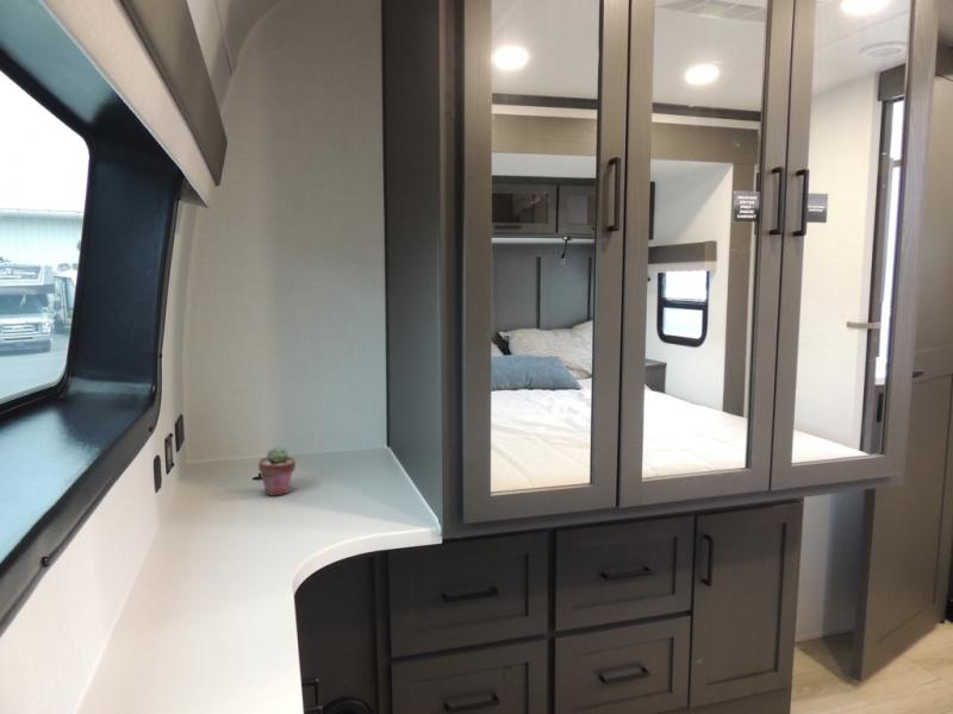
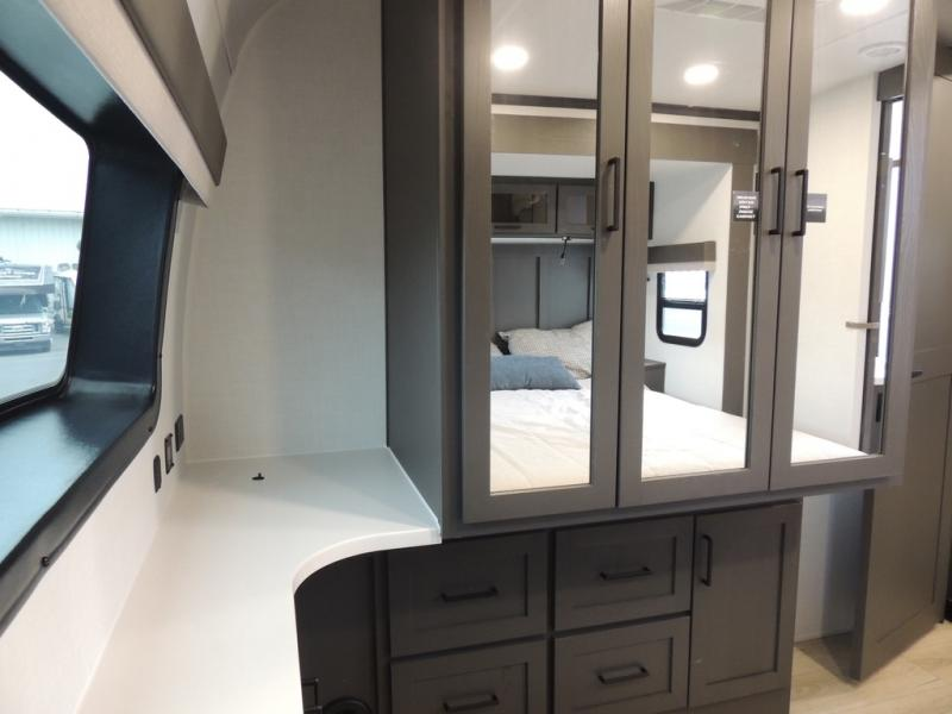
- potted succulent [257,445,297,497]
